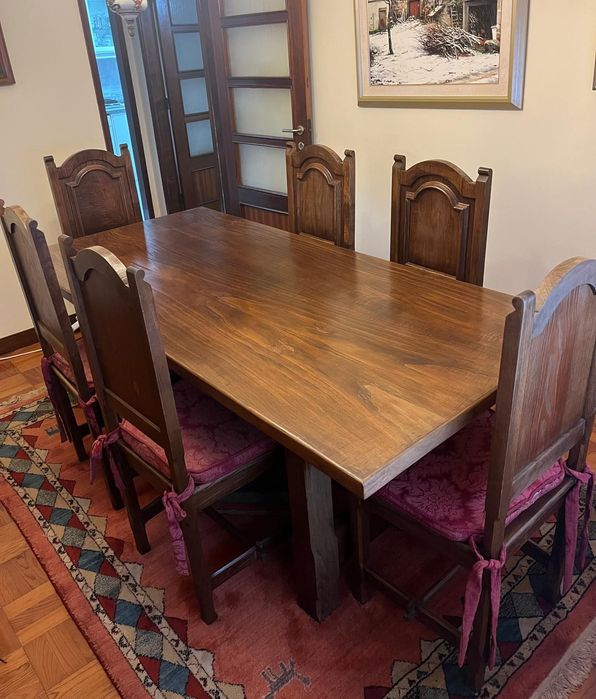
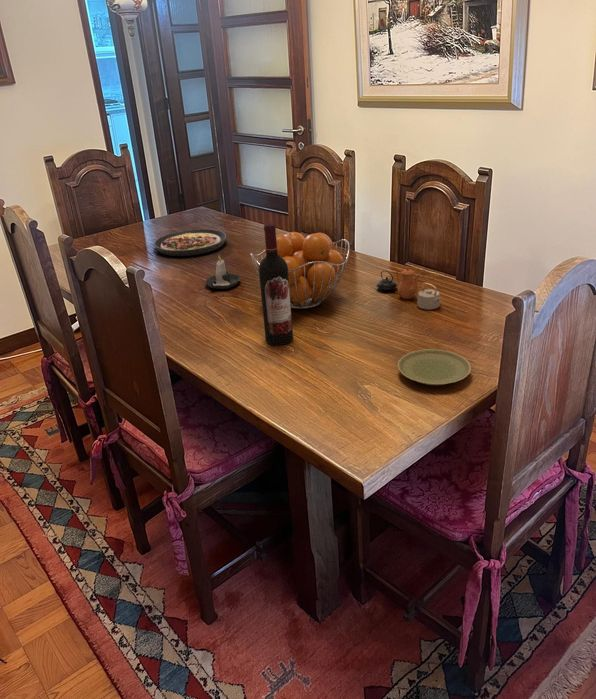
+ candle [204,254,242,290]
+ teapot [375,266,442,310]
+ plate [153,228,228,257]
+ plate [397,348,472,386]
+ wine bottle [258,222,294,346]
+ fruit basket [249,231,350,310]
